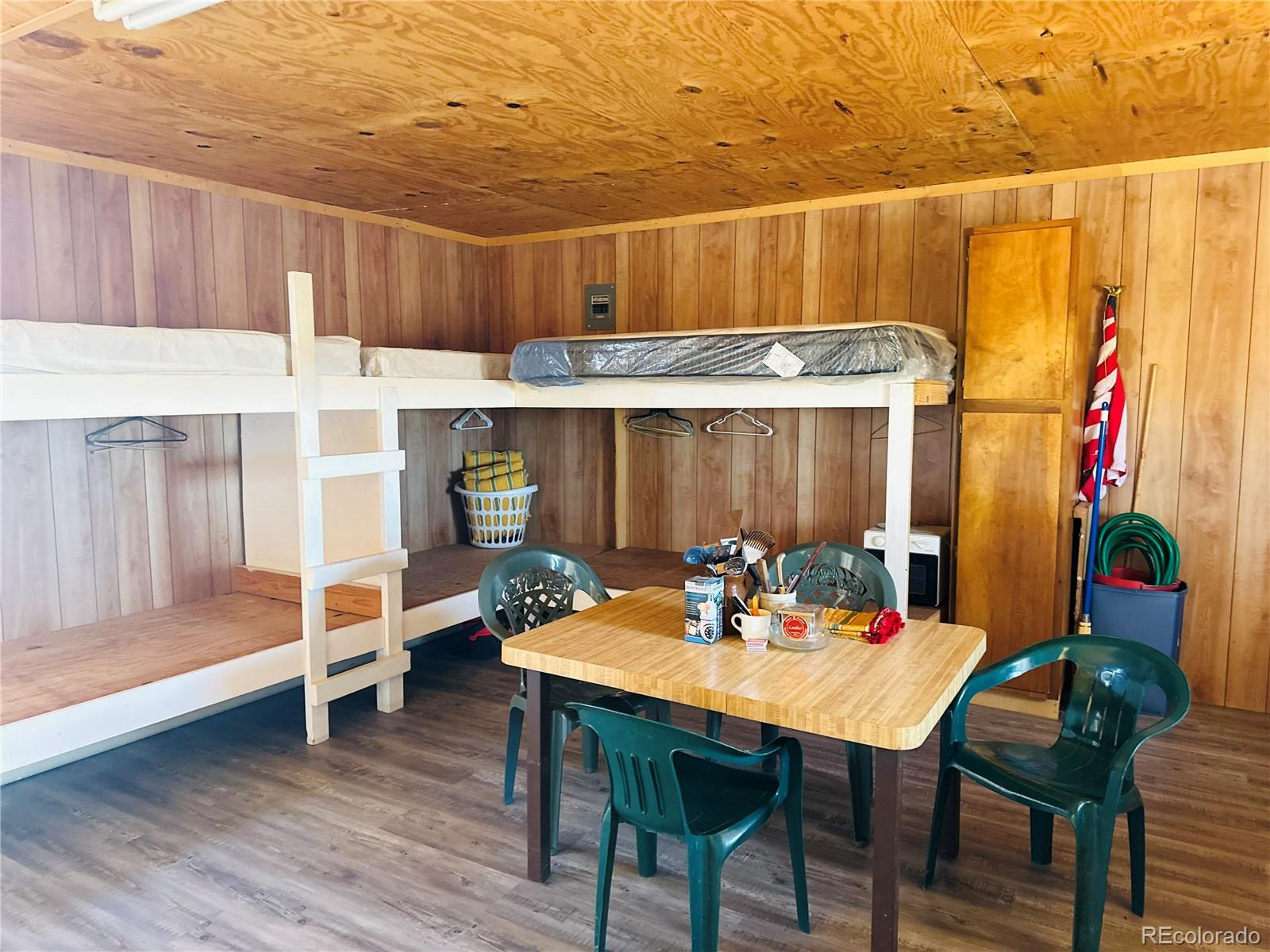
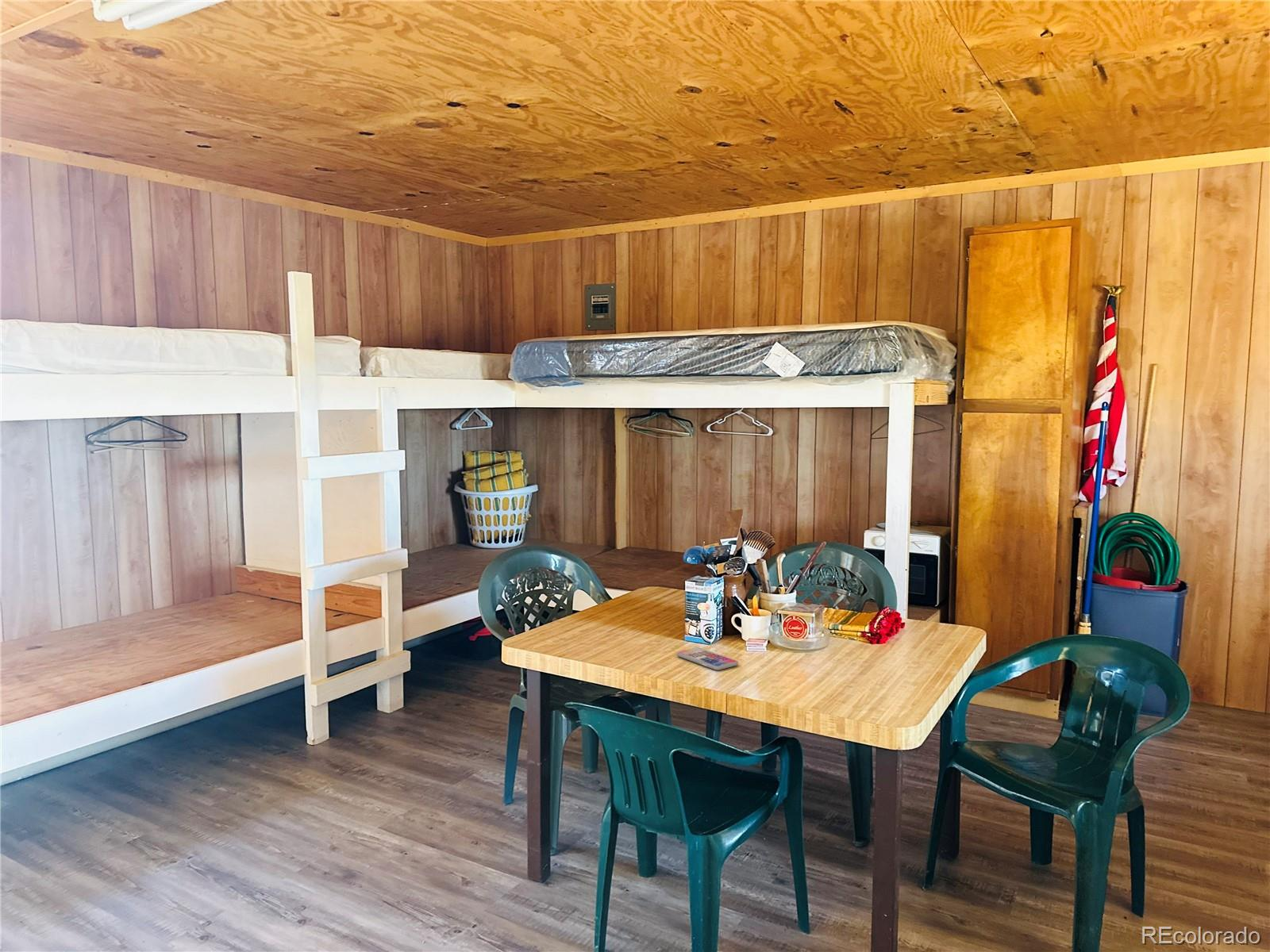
+ smartphone [676,647,739,671]
